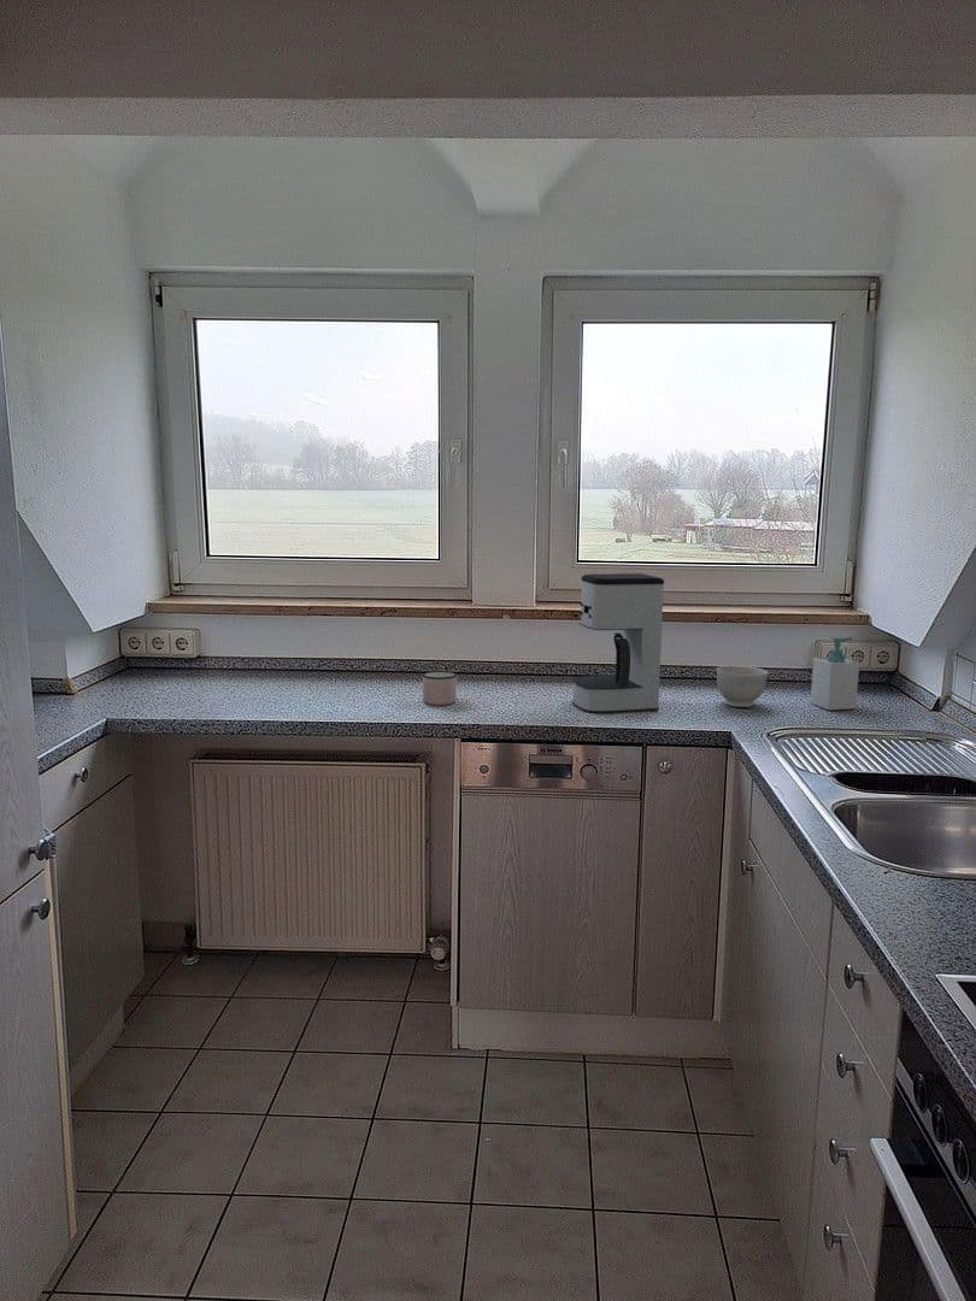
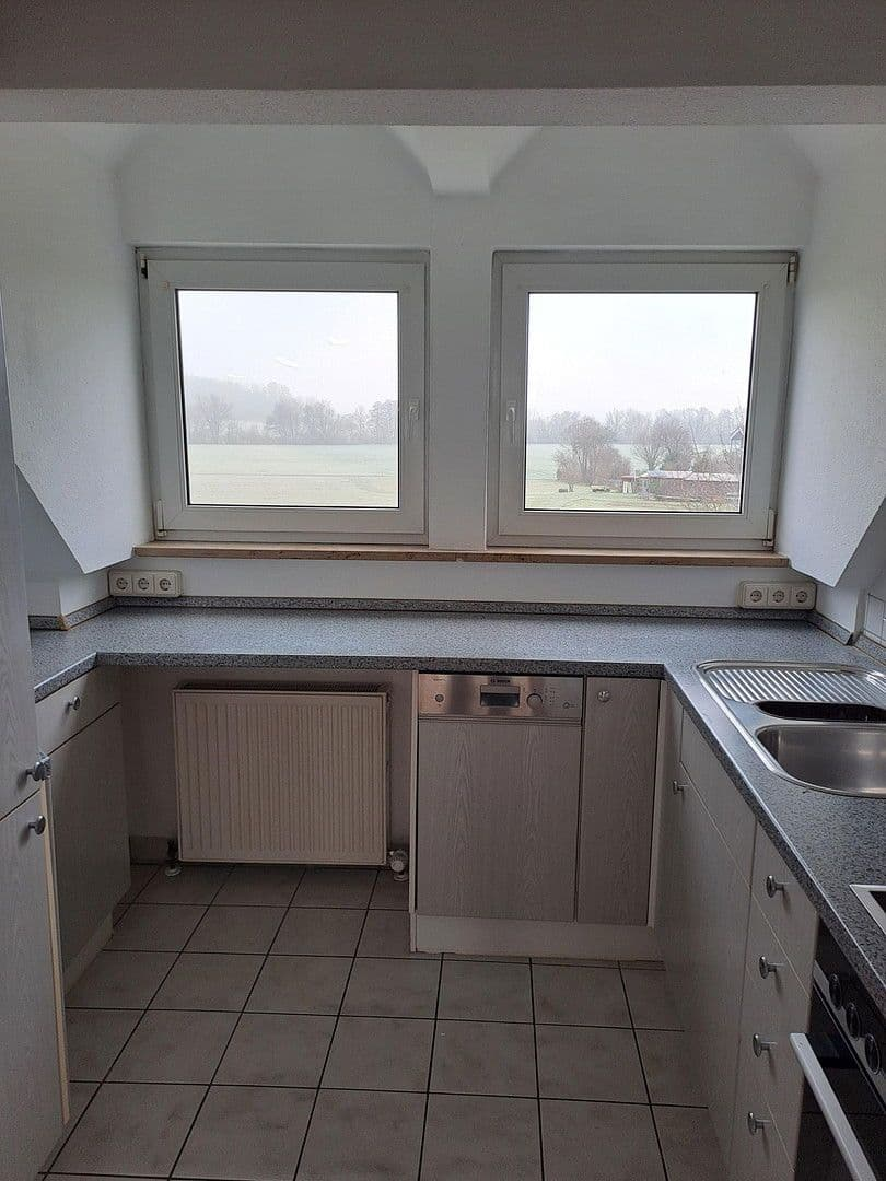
- coffee maker [571,572,665,714]
- soap bottle [810,636,860,711]
- mug [422,670,458,706]
- bowl [716,665,769,708]
